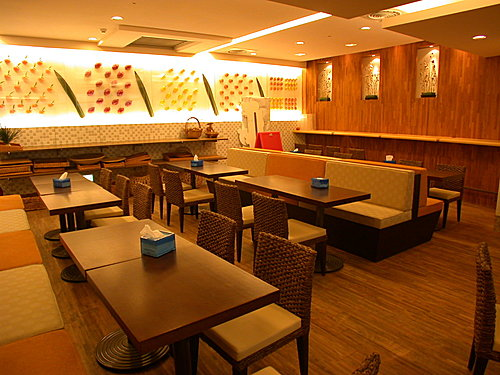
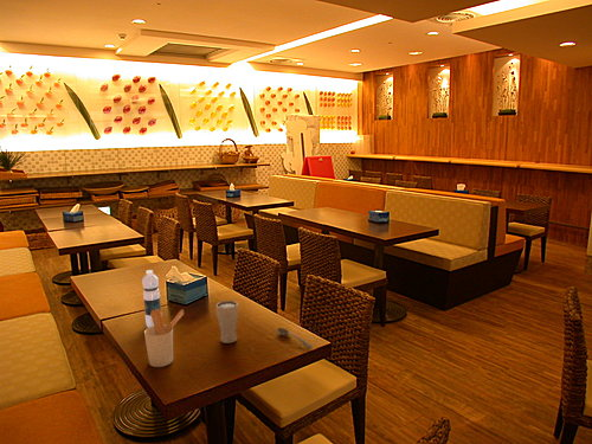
+ drinking glass [214,300,239,345]
+ water bottle [141,269,162,328]
+ utensil holder [143,308,185,368]
+ soupspoon [276,327,314,349]
